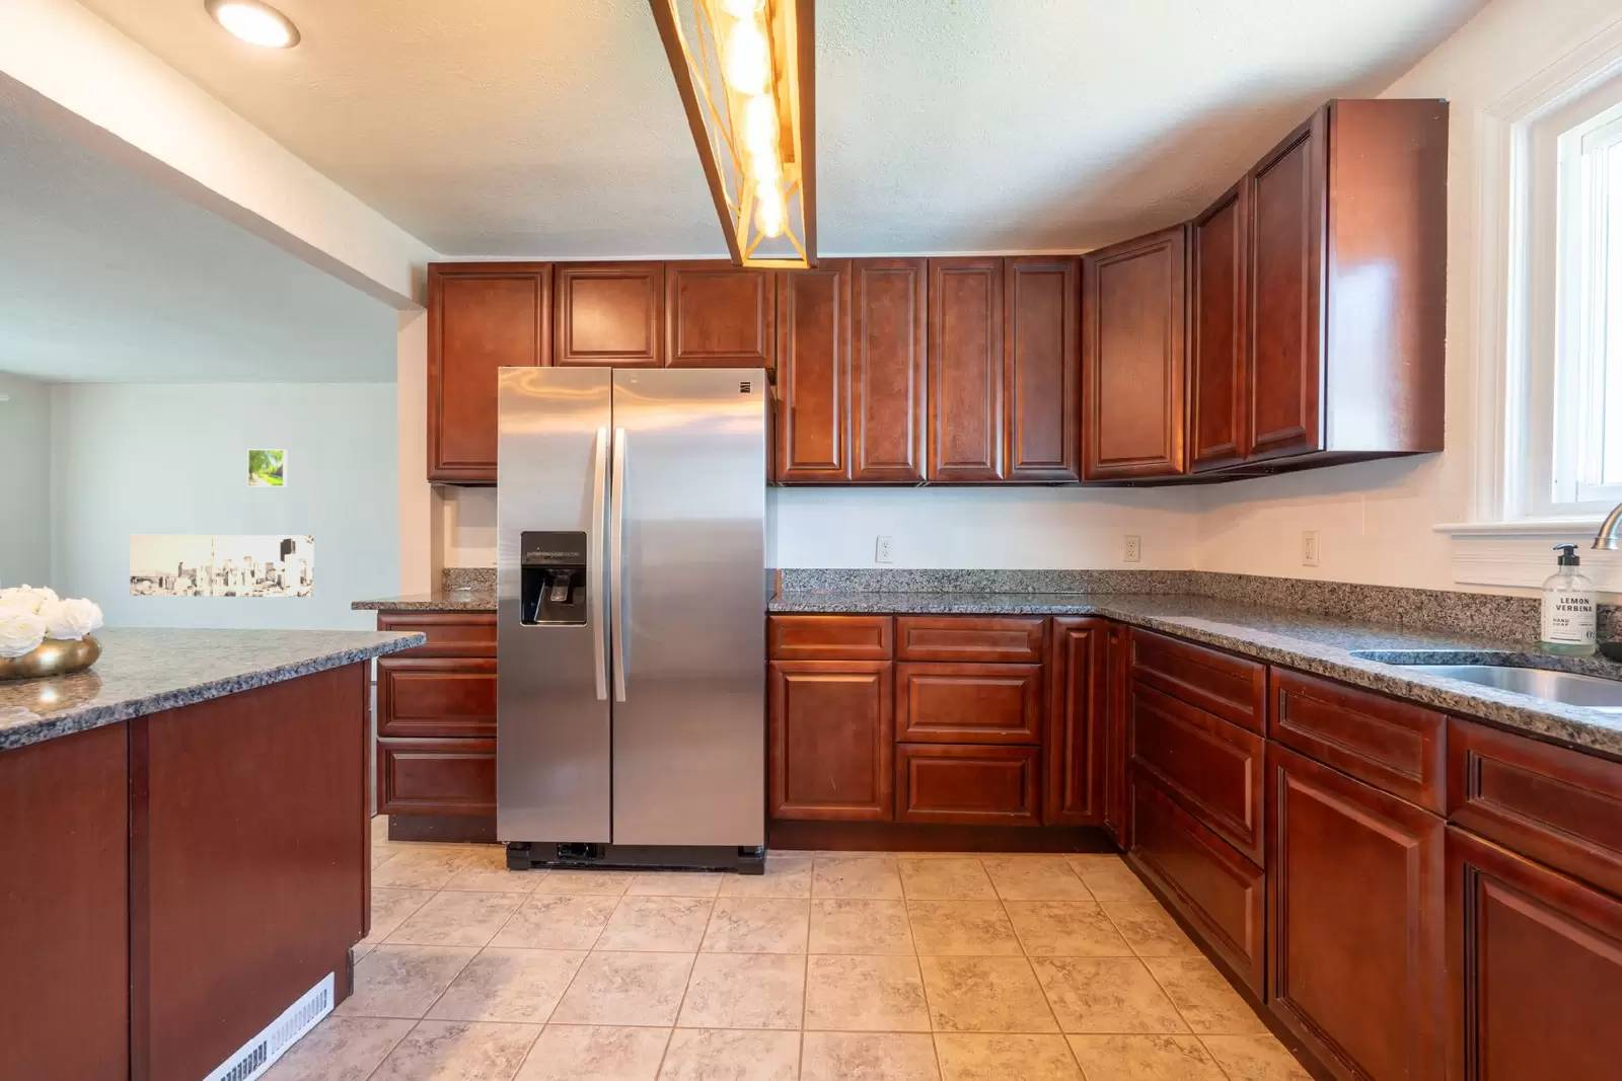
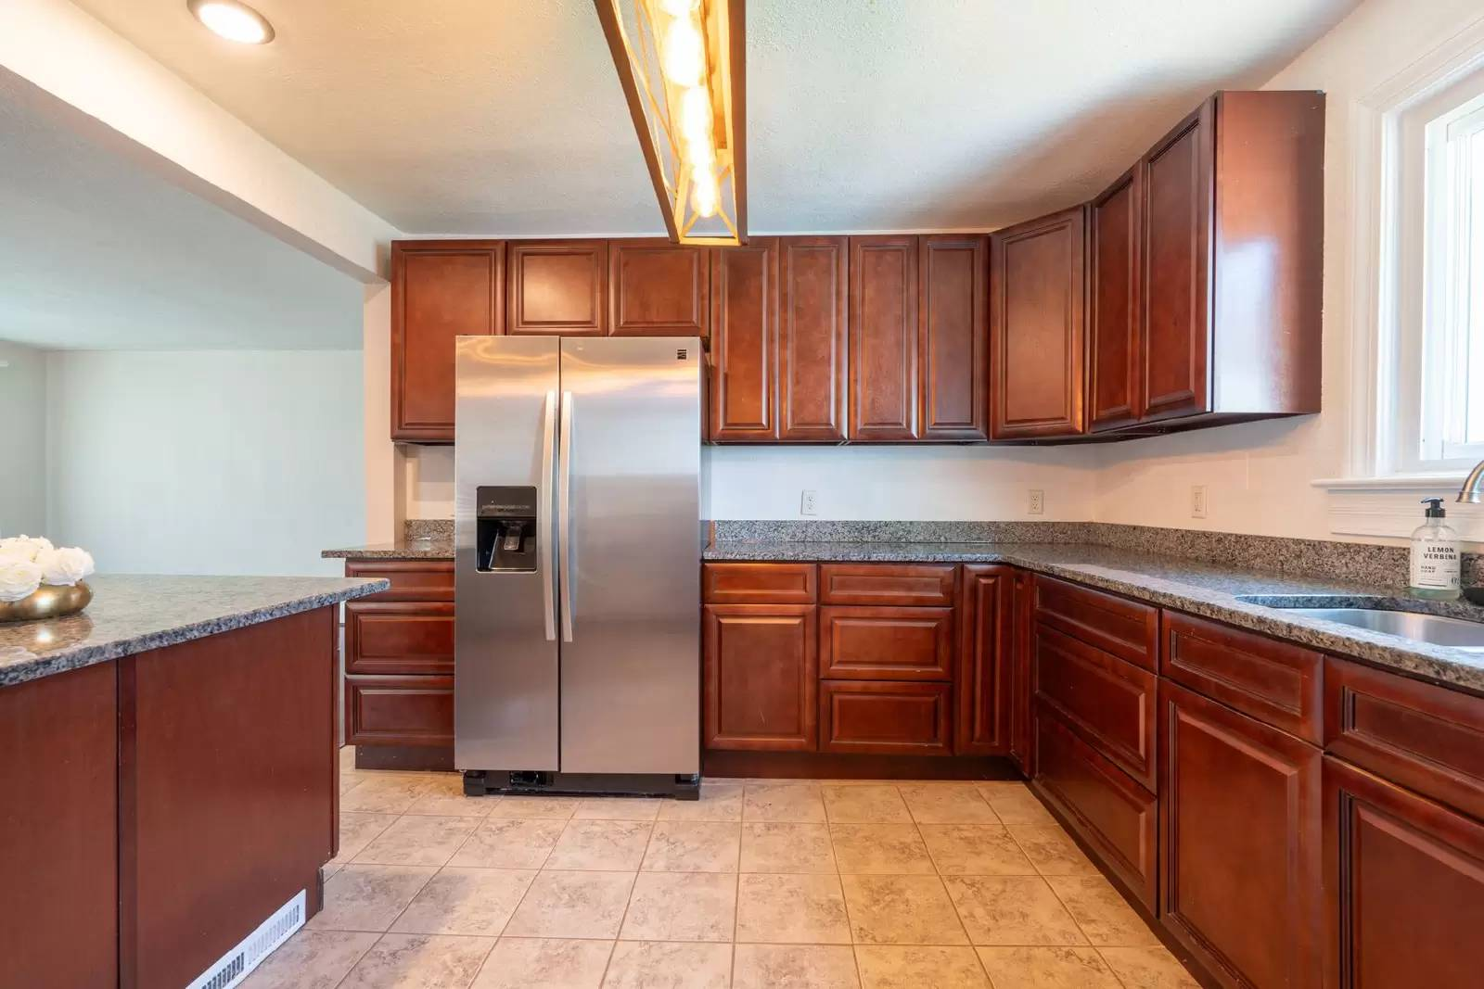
- wall art [129,534,315,597]
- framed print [246,449,288,487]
